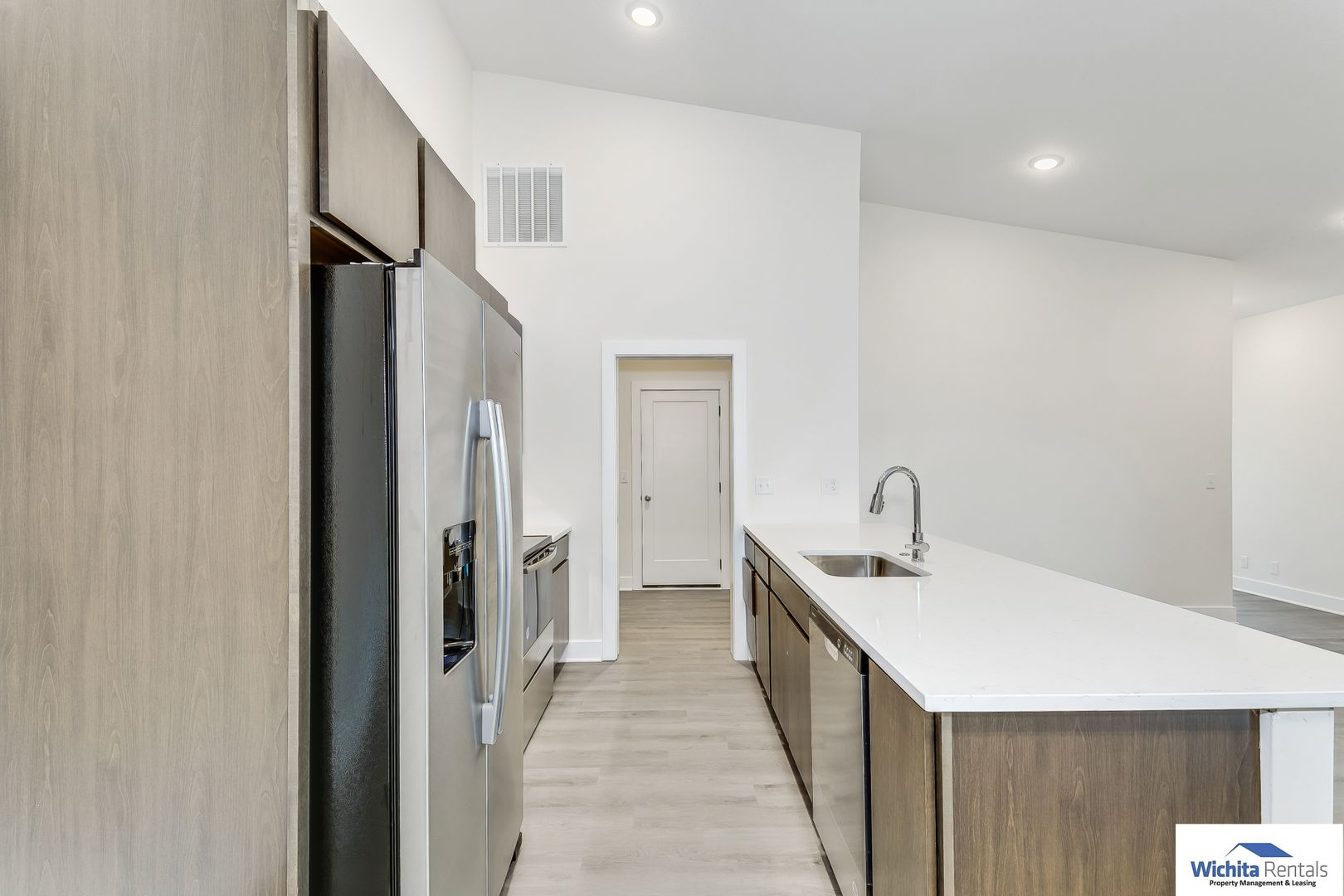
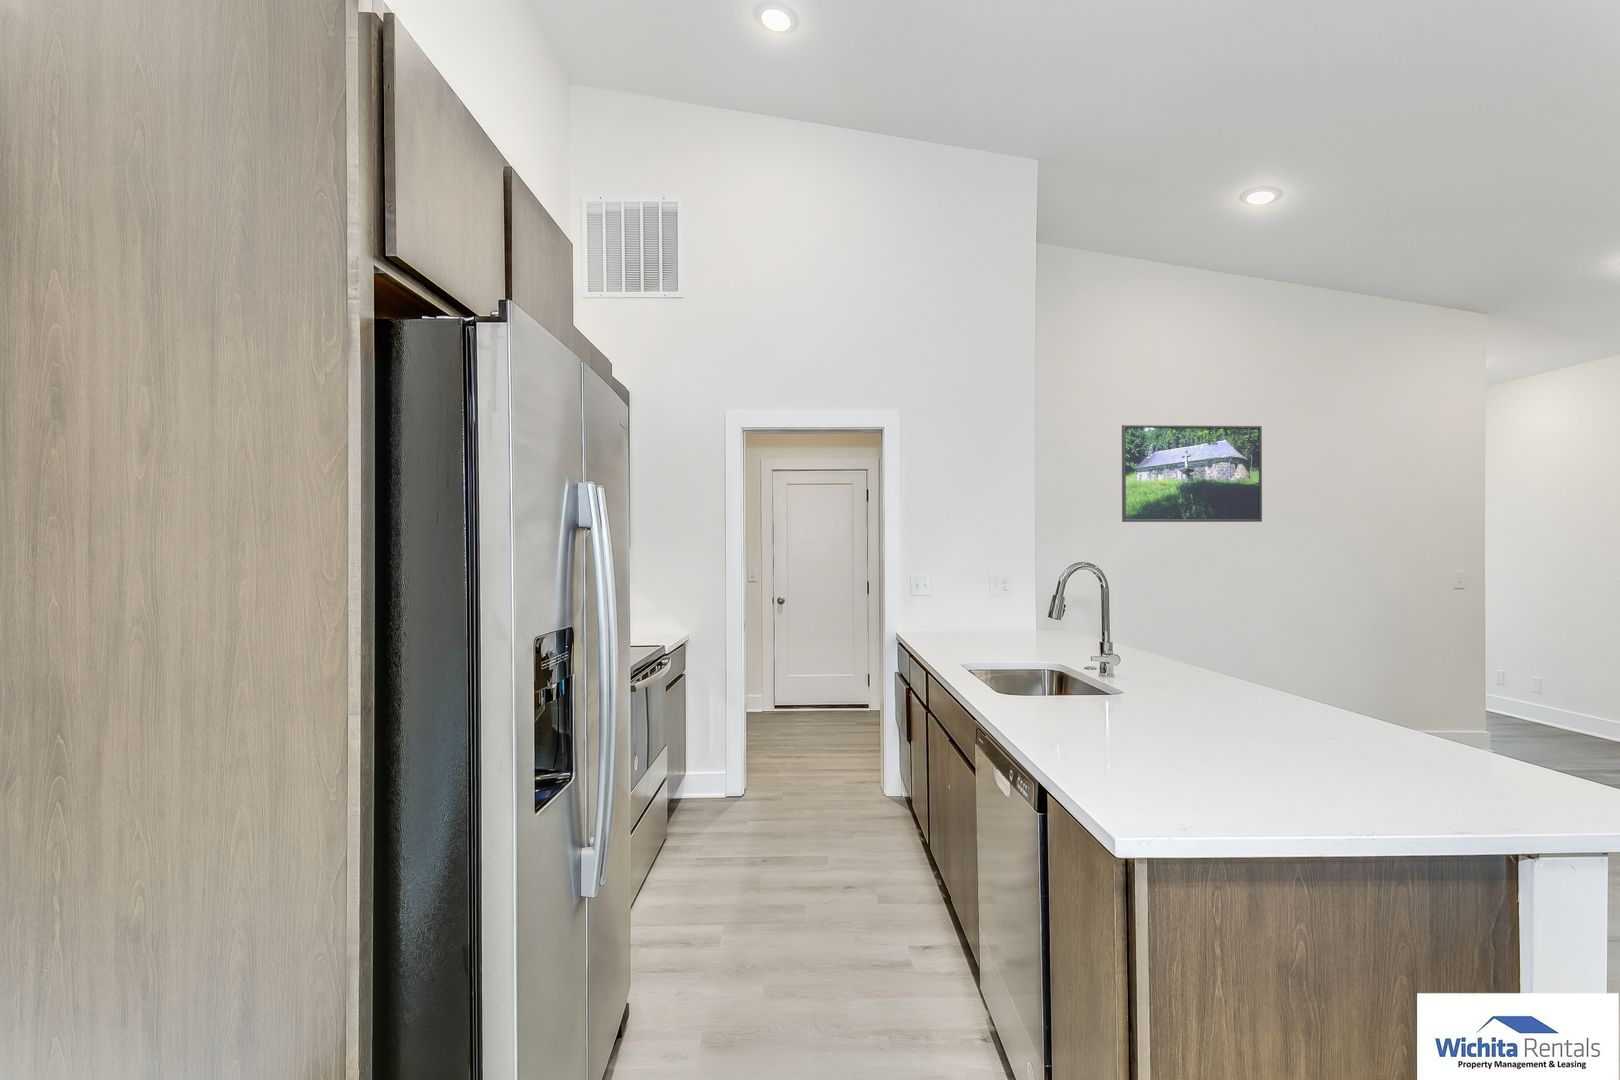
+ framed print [1121,424,1263,523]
